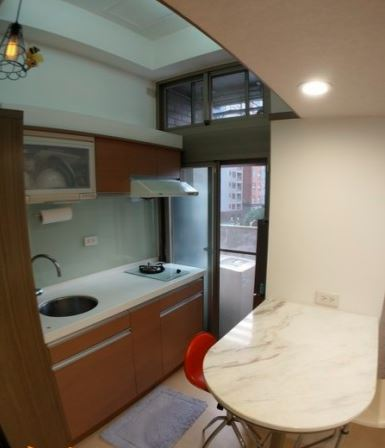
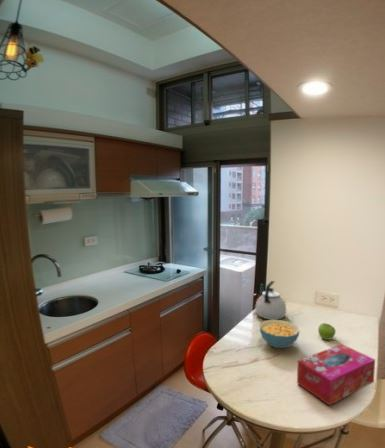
+ fruit [317,322,336,341]
+ kettle [254,280,287,320]
+ tissue box [296,343,376,407]
+ cereal bowl [259,319,301,349]
